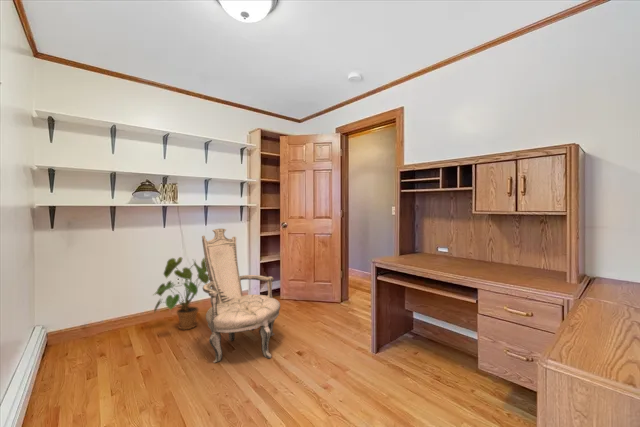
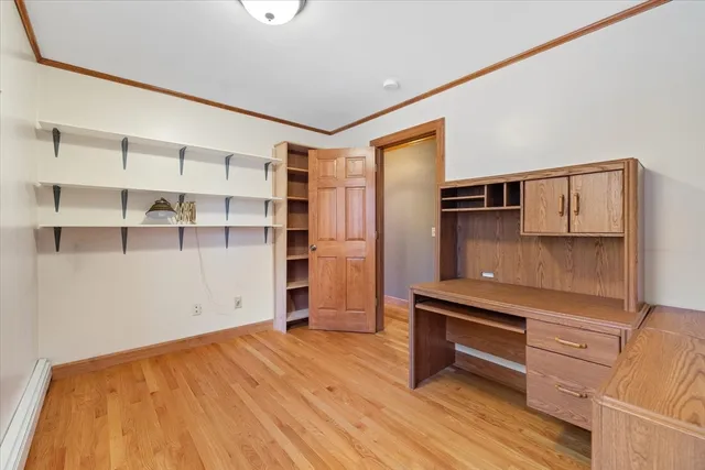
- house plant [151,256,210,331]
- armchair [201,227,281,363]
